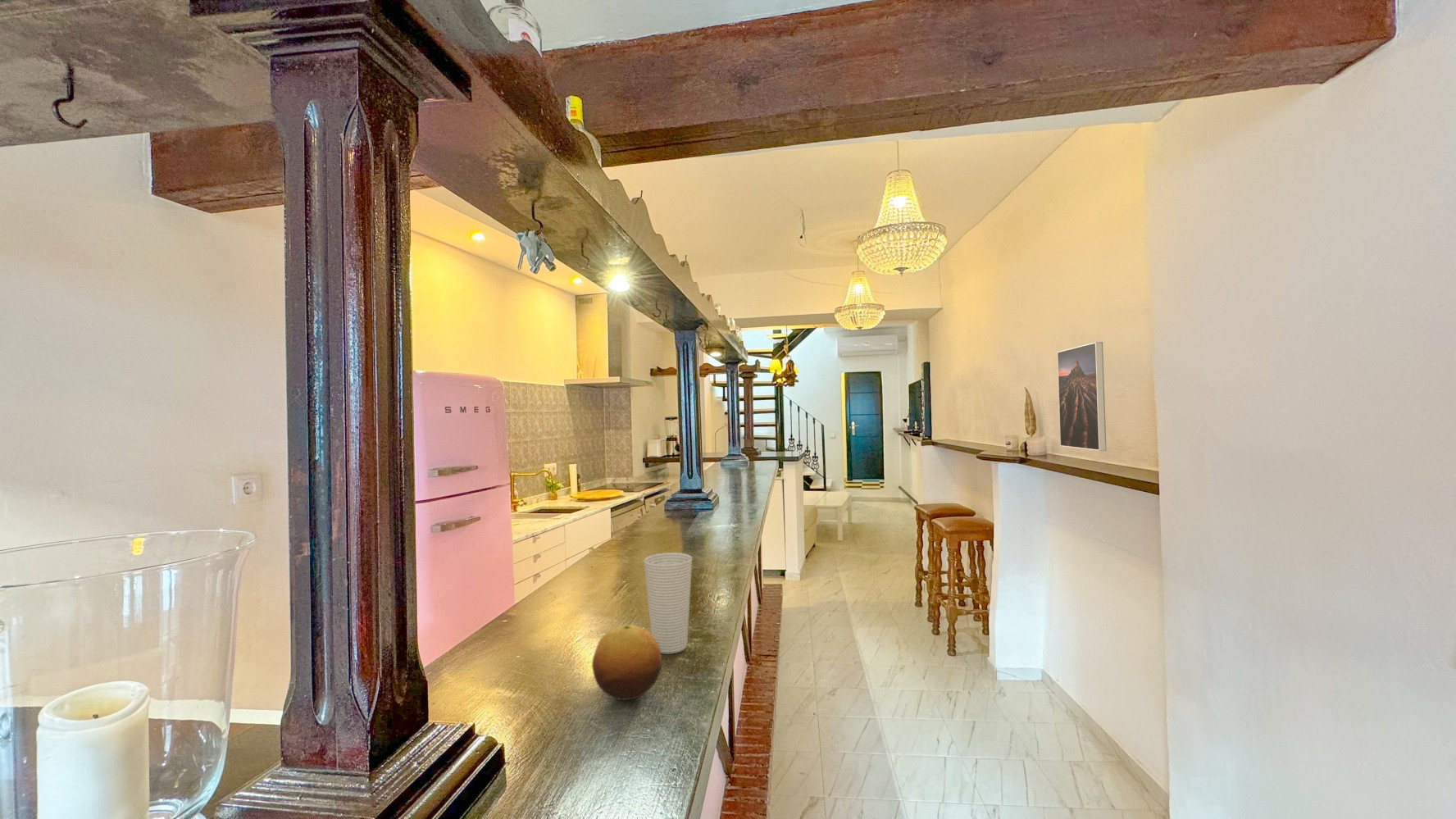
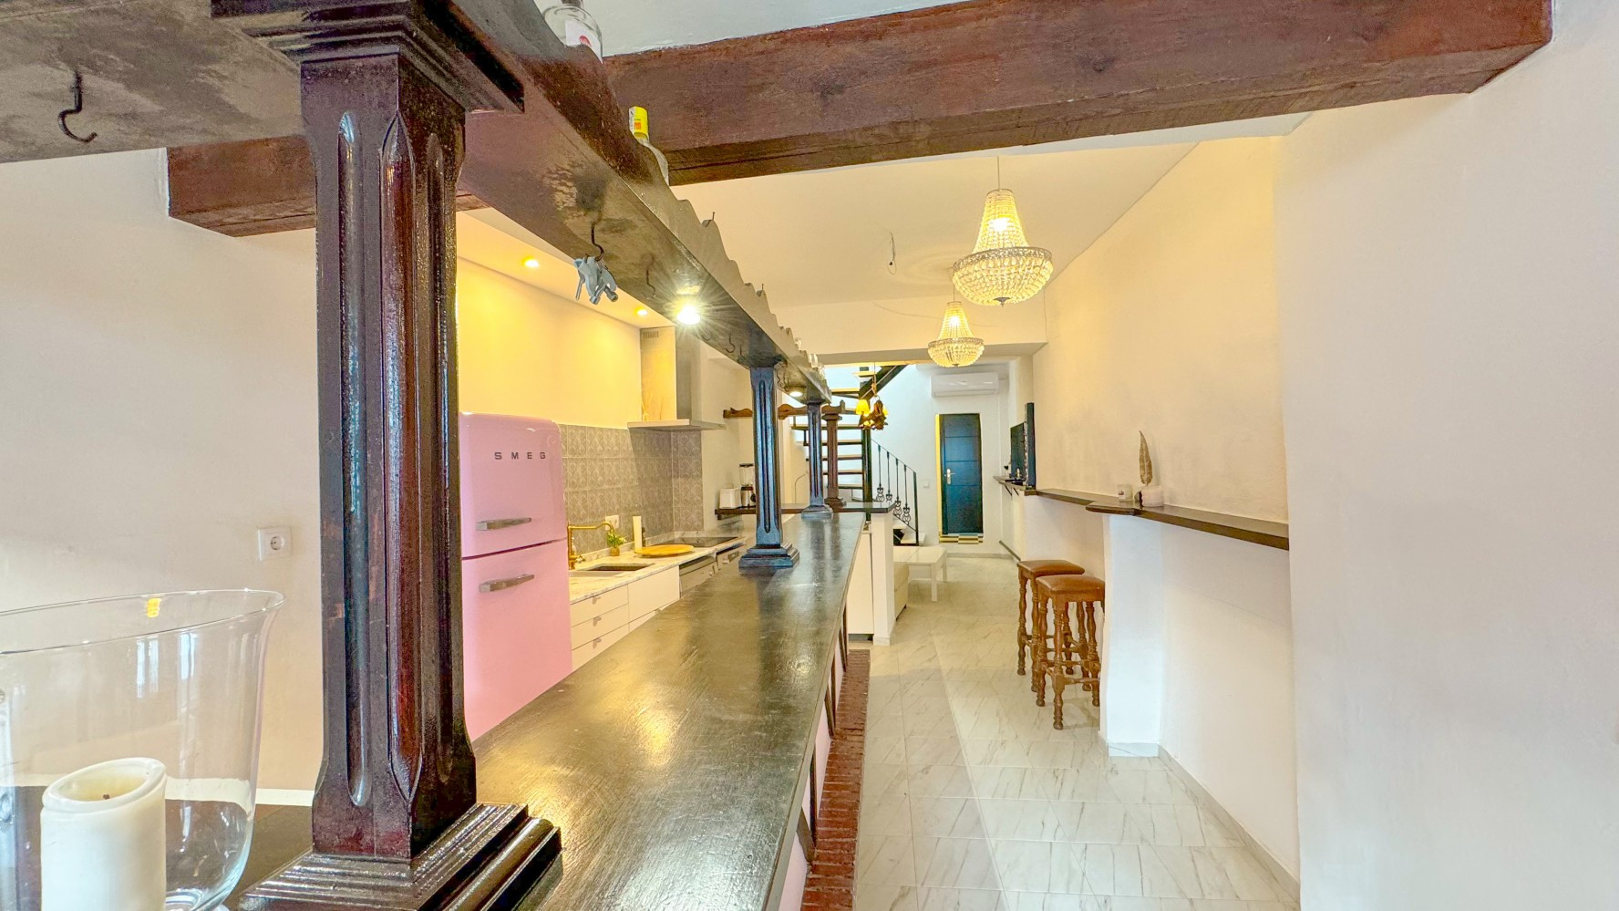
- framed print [1057,341,1107,452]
- fruit [591,624,662,701]
- cup [643,552,693,654]
